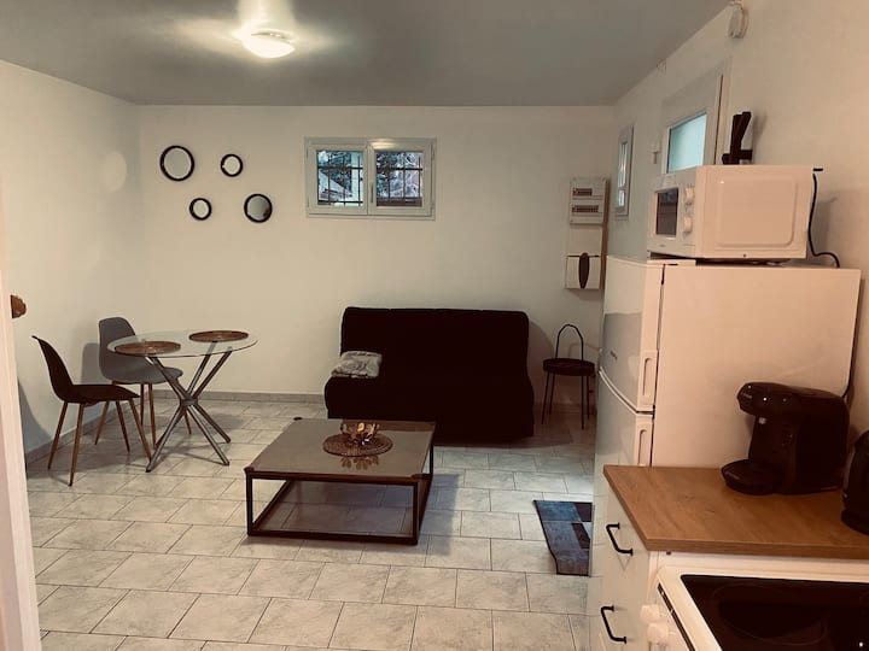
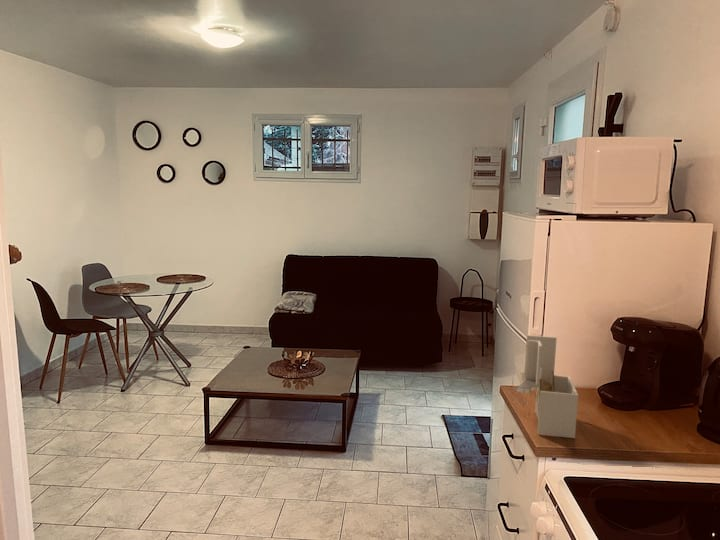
+ utensil holder [516,334,579,439]
